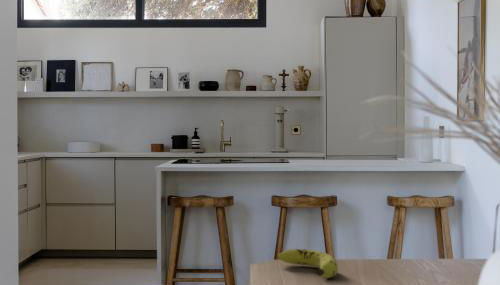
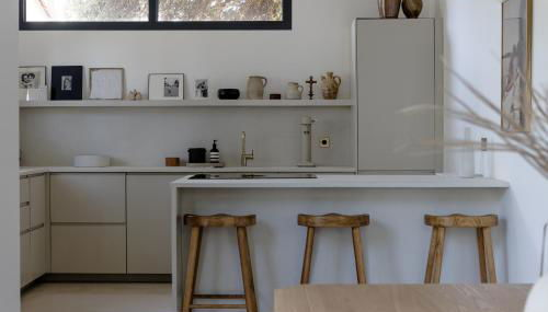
- fruit [277,248,339,279]
